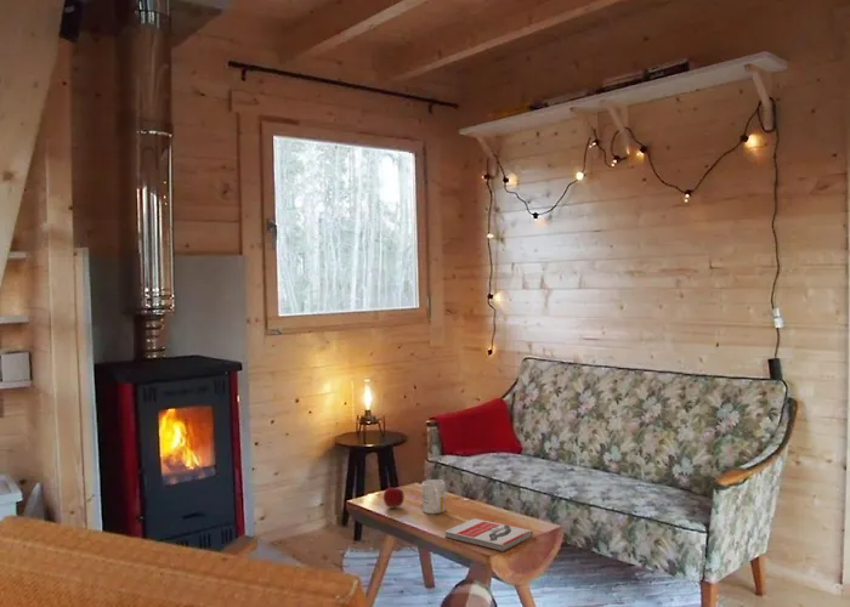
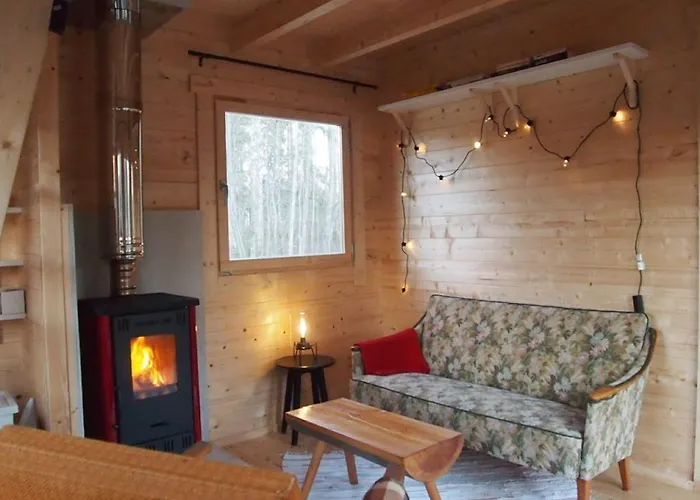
- mug [420,478,447,515]
- book [444,517,534,552]
- apple [382,487,406,509]
